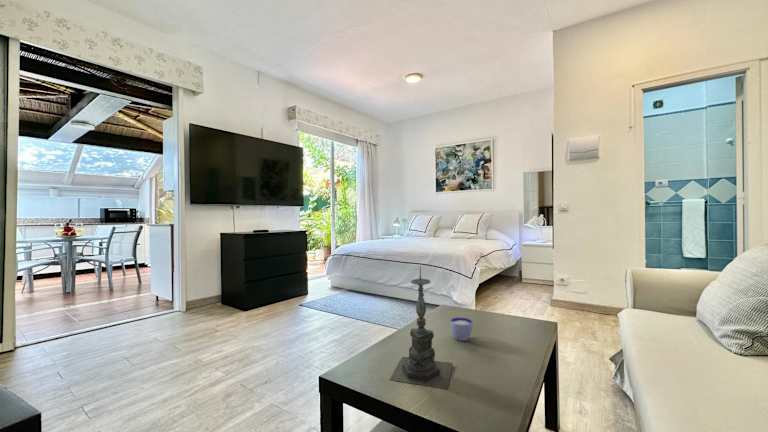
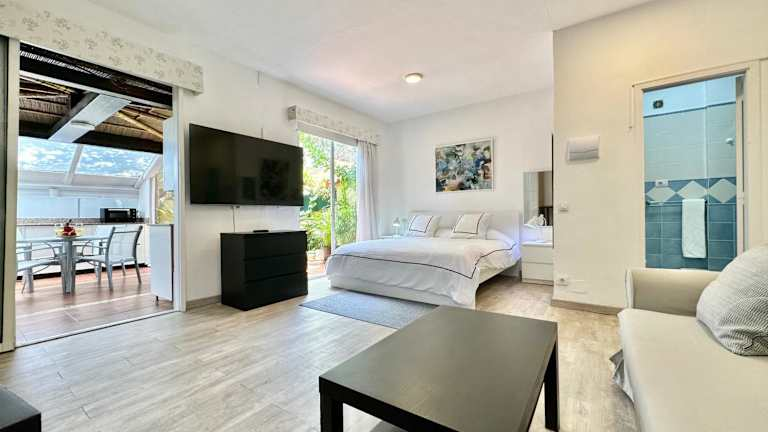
- cup [449,316,474,342]
- candle holder [389,264,453,390]
